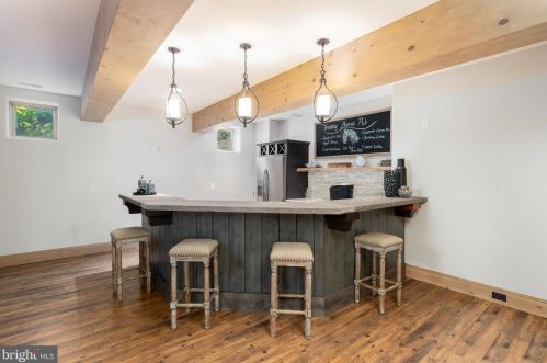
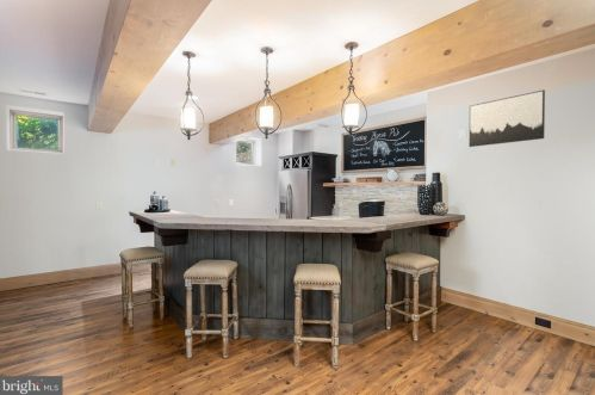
+ wall art [467,88,546,148]
